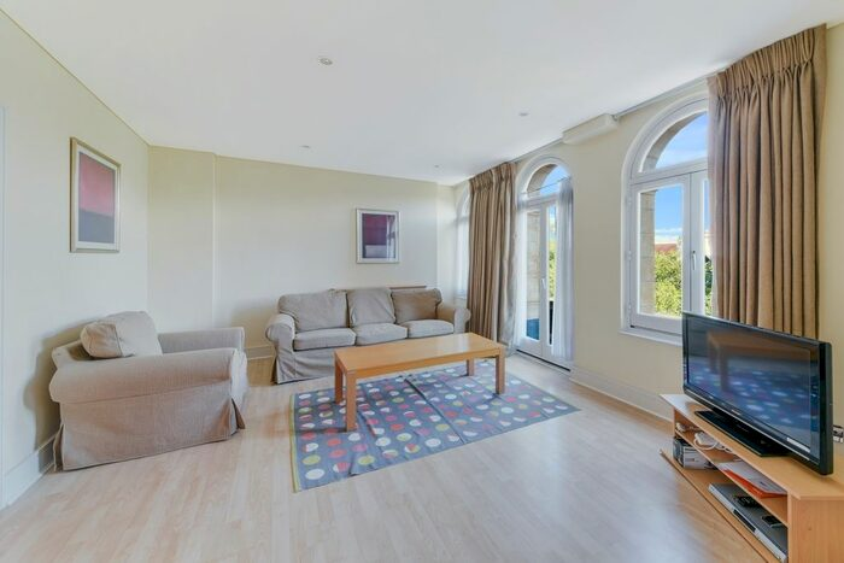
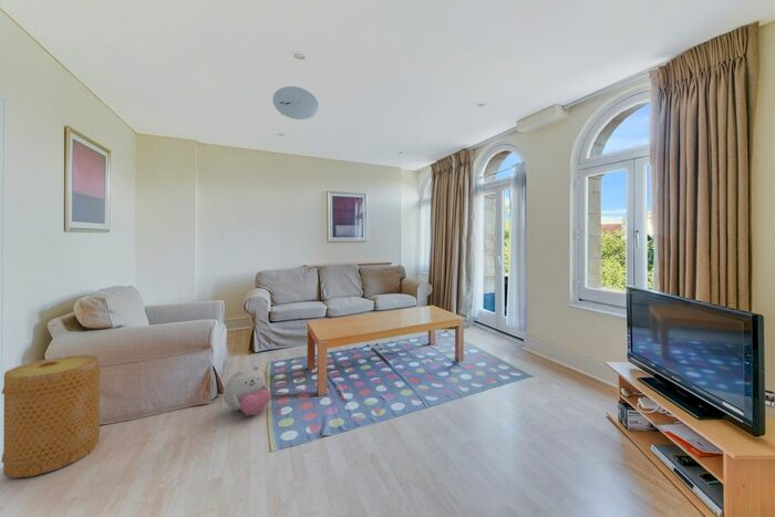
+ ceiling light [271,85,320,121]
+ plush toy [221,365,271,416]
+ basket [0,354,102,479]
